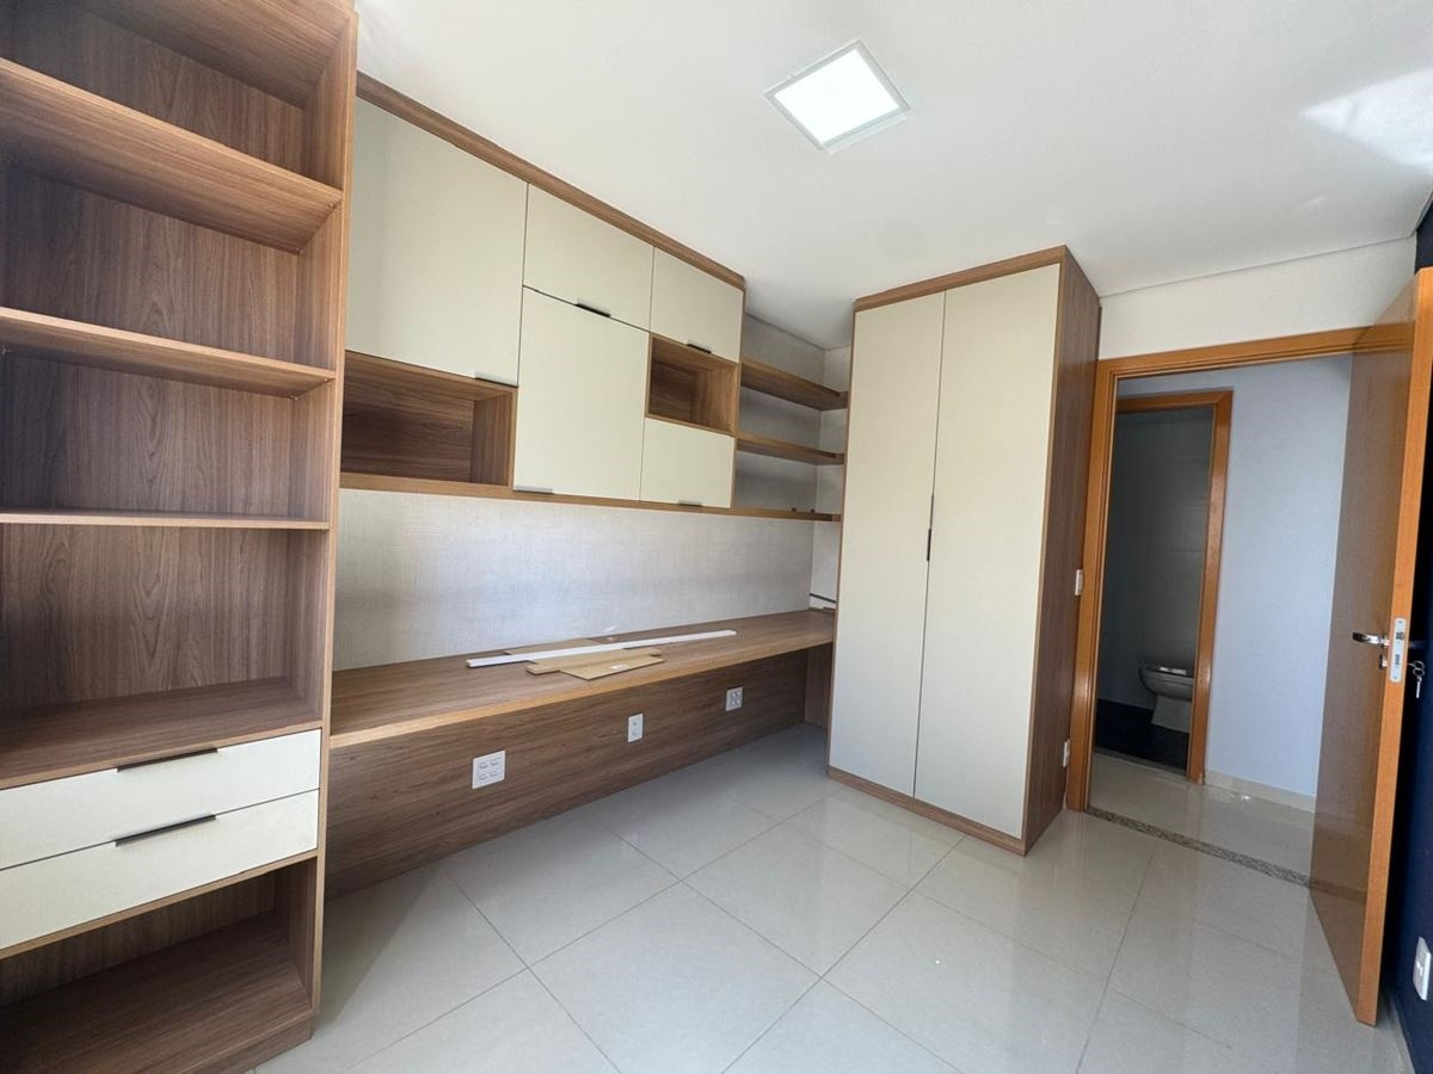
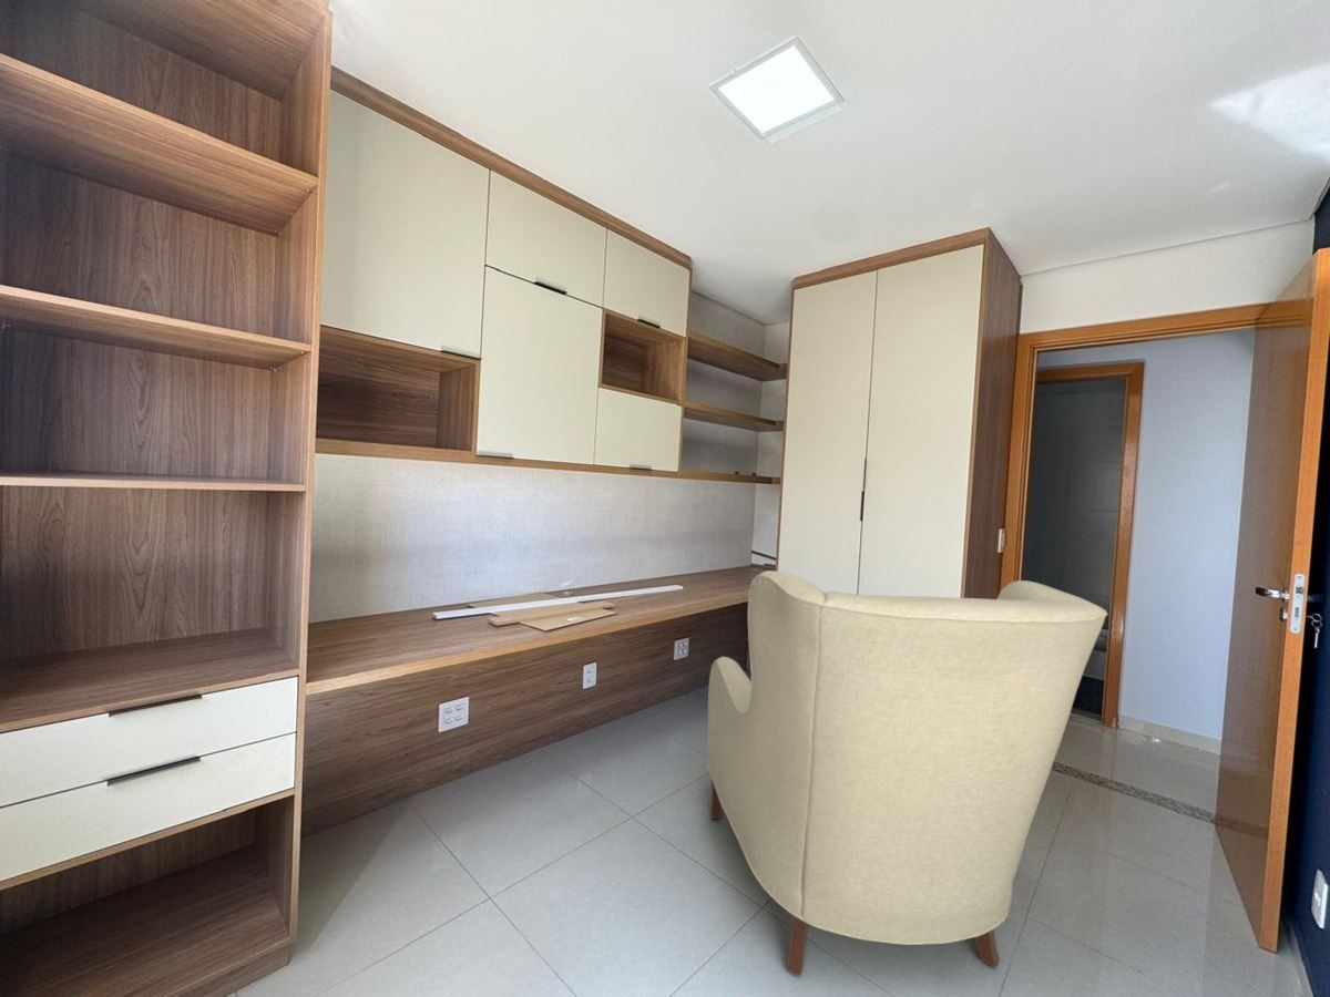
+ chair [705,569,1108,977]
